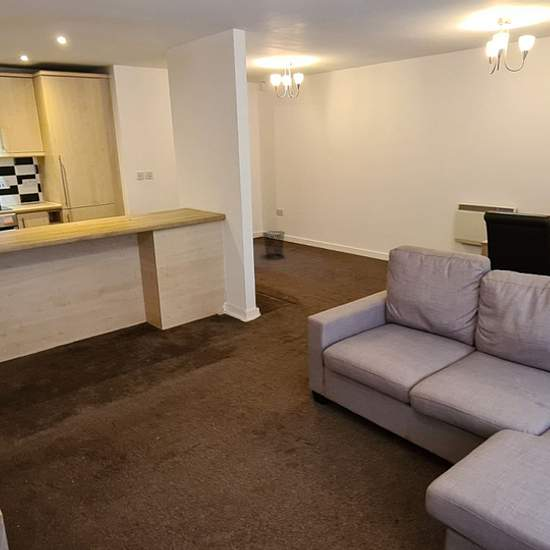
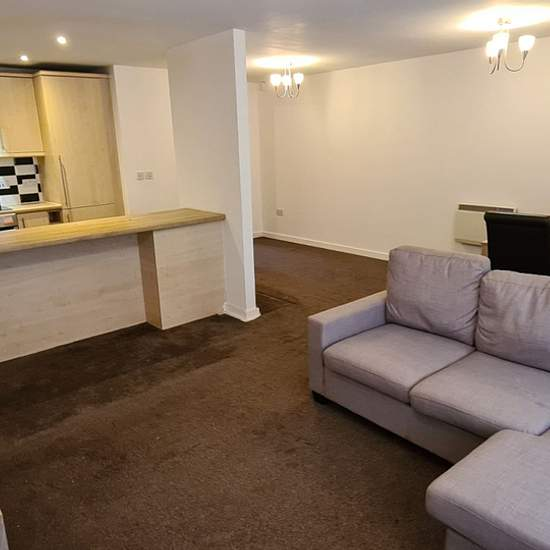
- waste bin [262,230,286,259]
